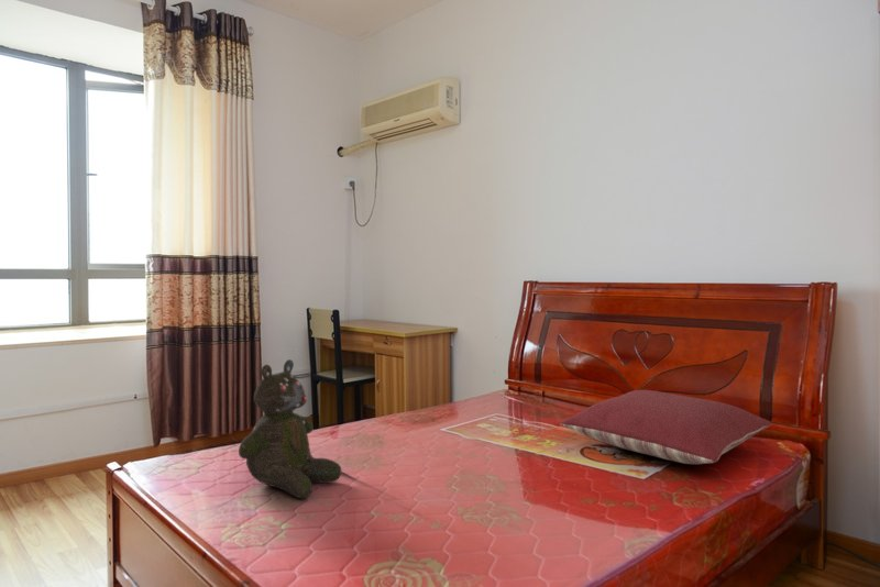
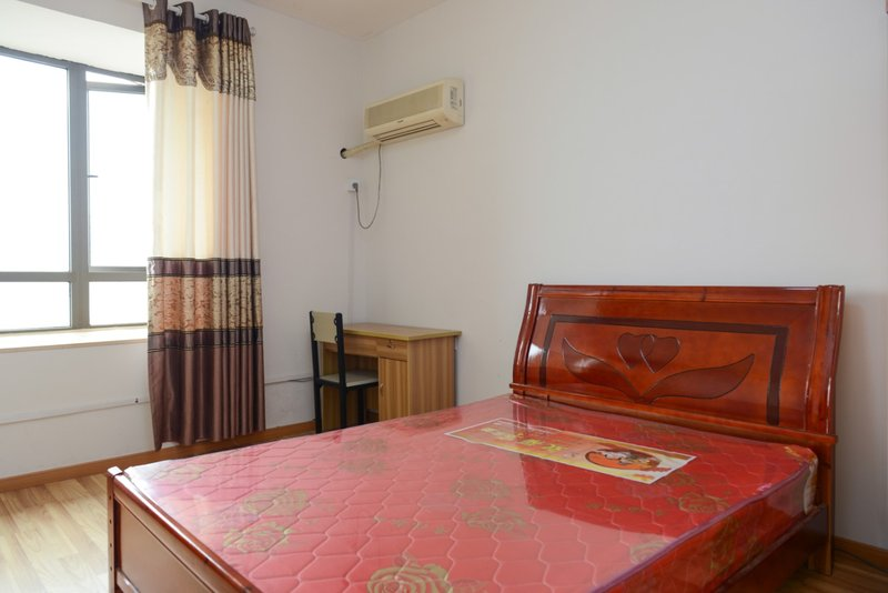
- teddy bear [238,358,342,499]
- pillow [559,389,772,465]
